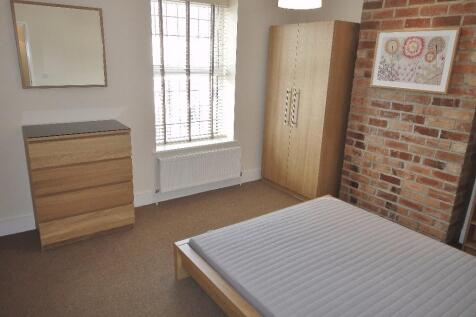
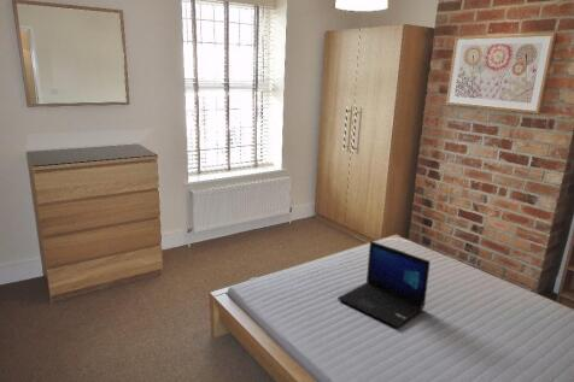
+ laptop [336,240,432,329]
